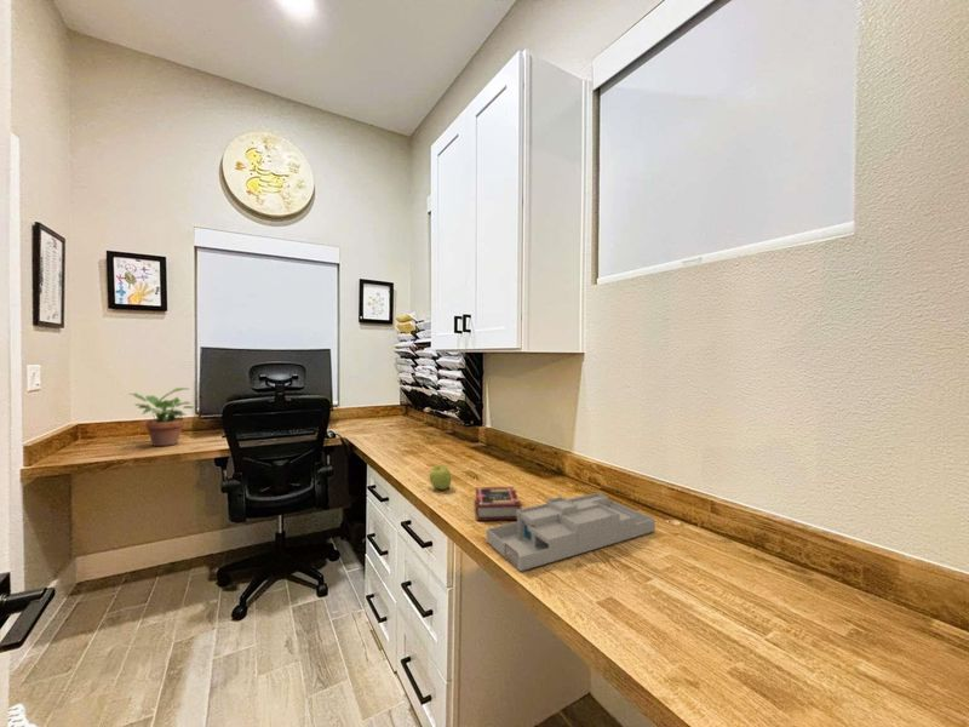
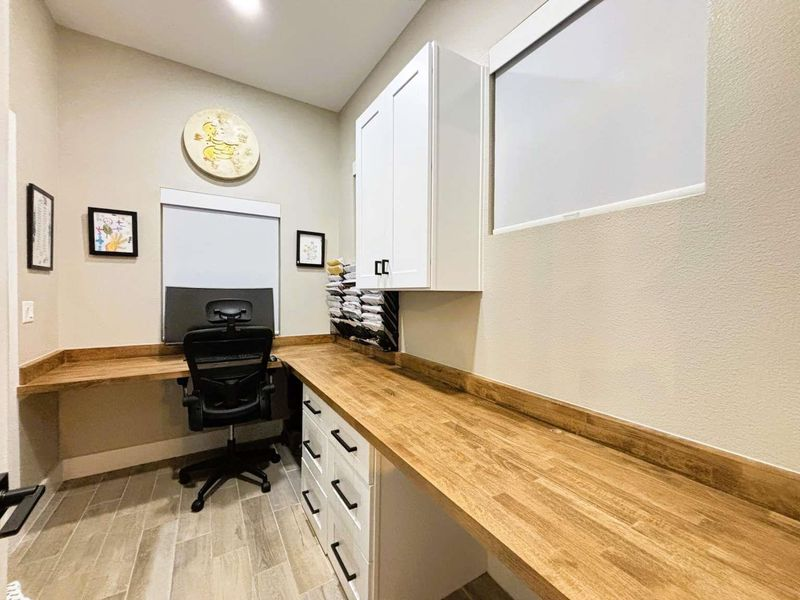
- apple [429,464,453,491]
- potted plant [128,387,195,447]
- desk organizer [486,492,656,572]
- book [475,486,522,522]
